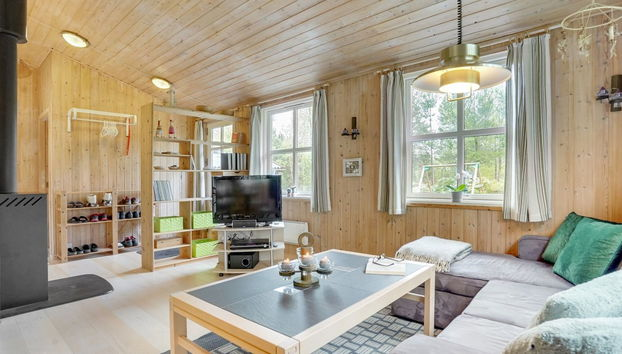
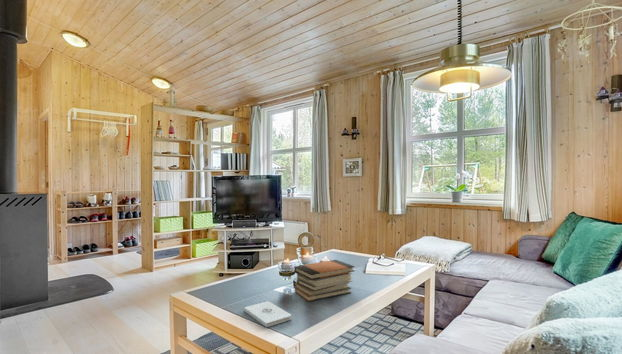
+ book stack [293,259,356,302]
+ notepad [243,300,292,328]
